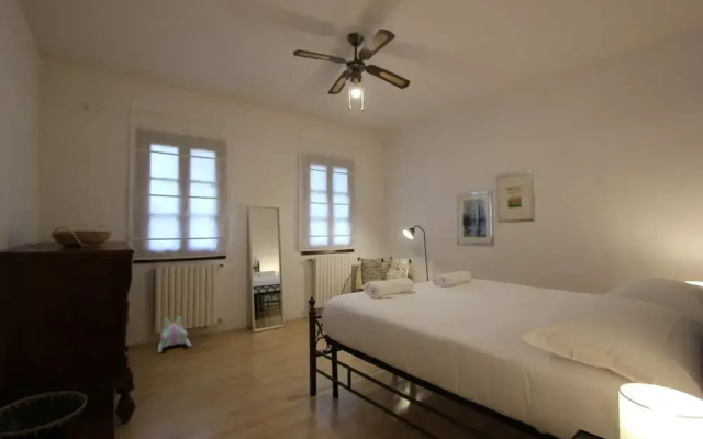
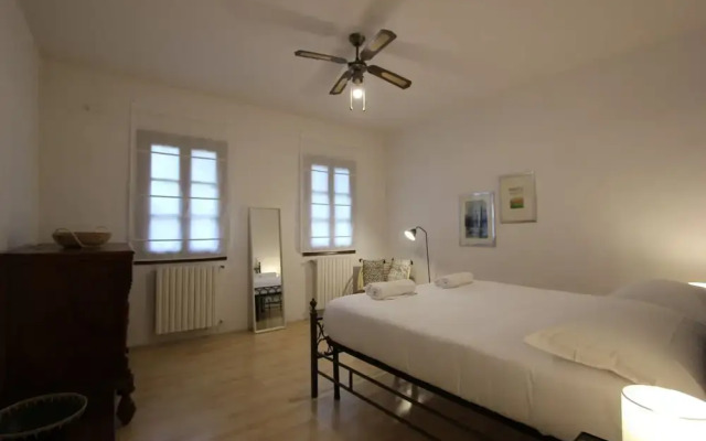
- plush toy [157,315,193,354]
